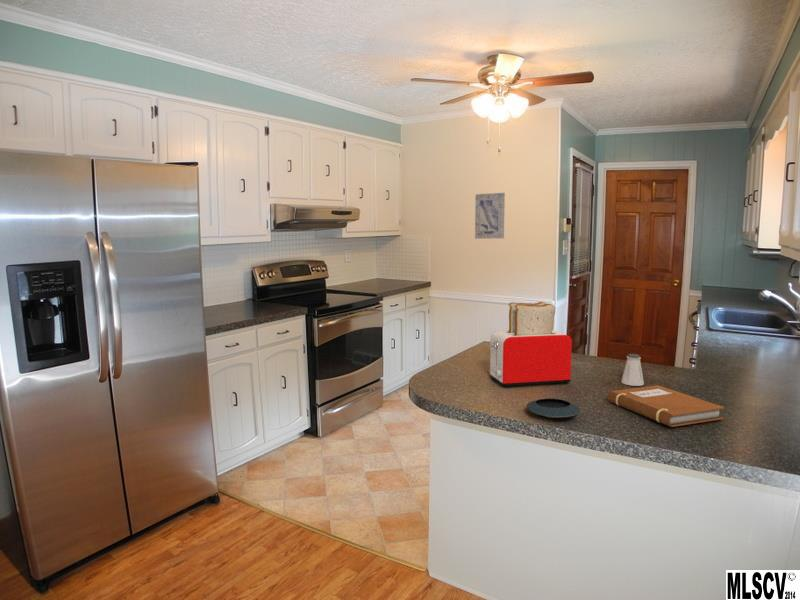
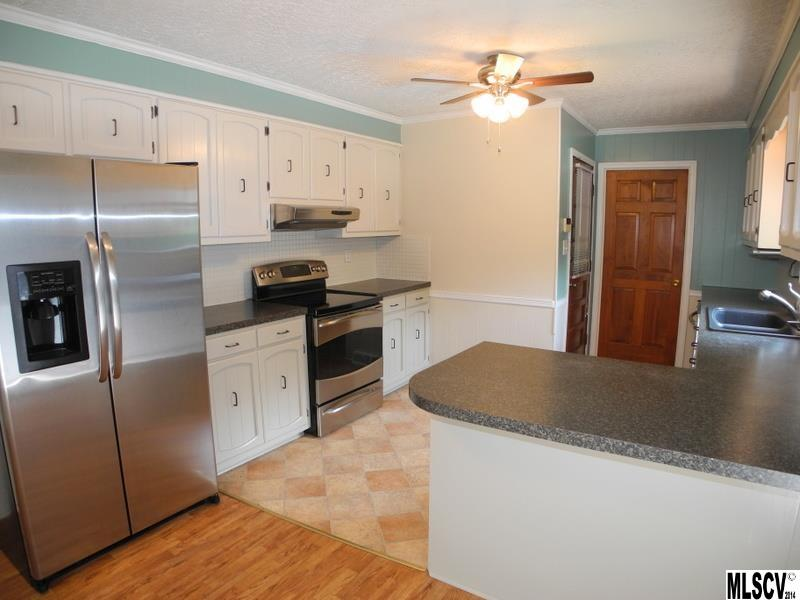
- notebook [607,384,725,428]
- saucer [526,398,581,419]
- toaster [488,301,573,388]
- wall art [474,192,506,240]
- saltshaker [620,353,645,387]
